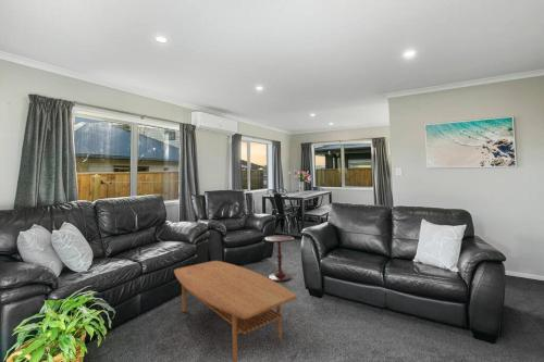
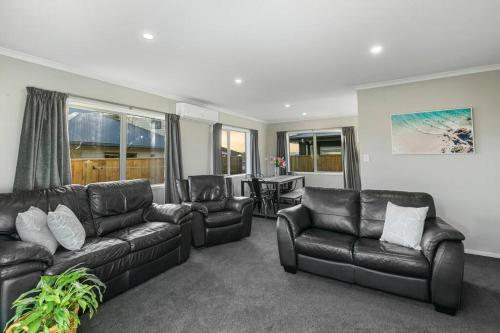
- side table [263,234,295,283]
- coffee table [173,260,297,362]
